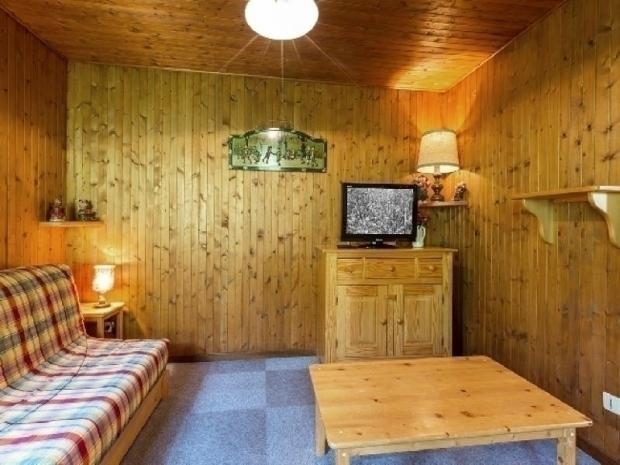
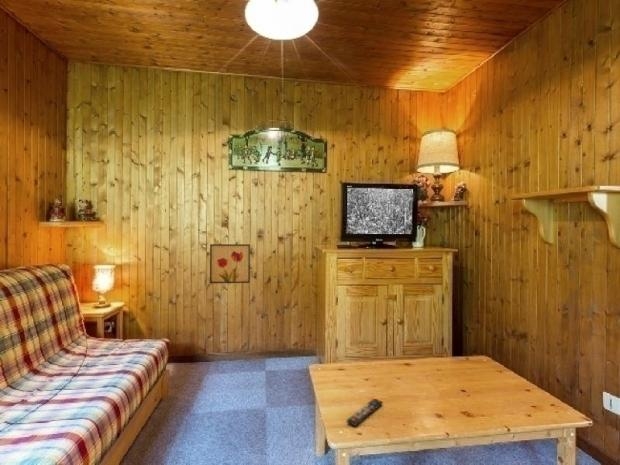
+ remote control [346,398,383,427]
+ wall art [209,243,251,284]
